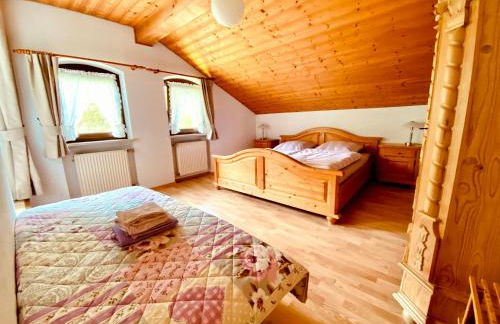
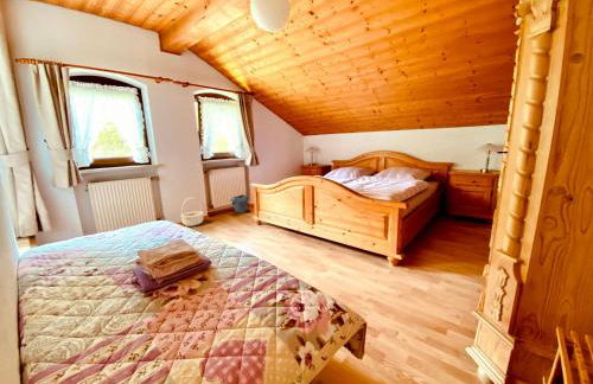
+ mask [229,193,249,215]
+ basket [180,196,204,228]
